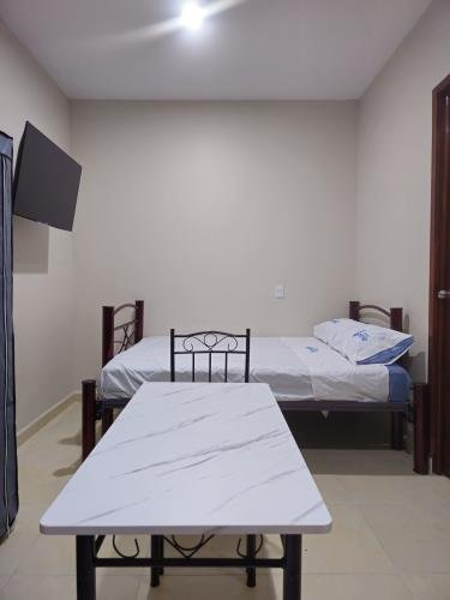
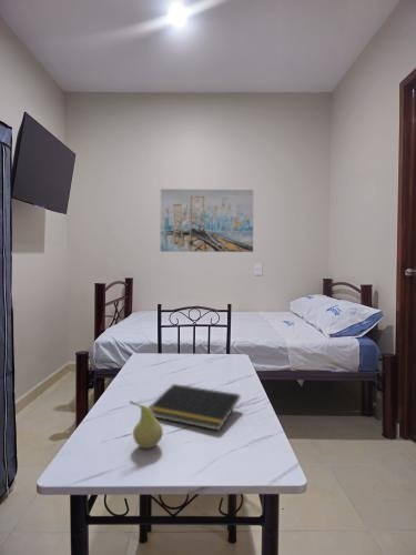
+ notepad [148,383,241,432]
+ wall art [160,188,254,253]
+ fruit [129,400,164,450]
